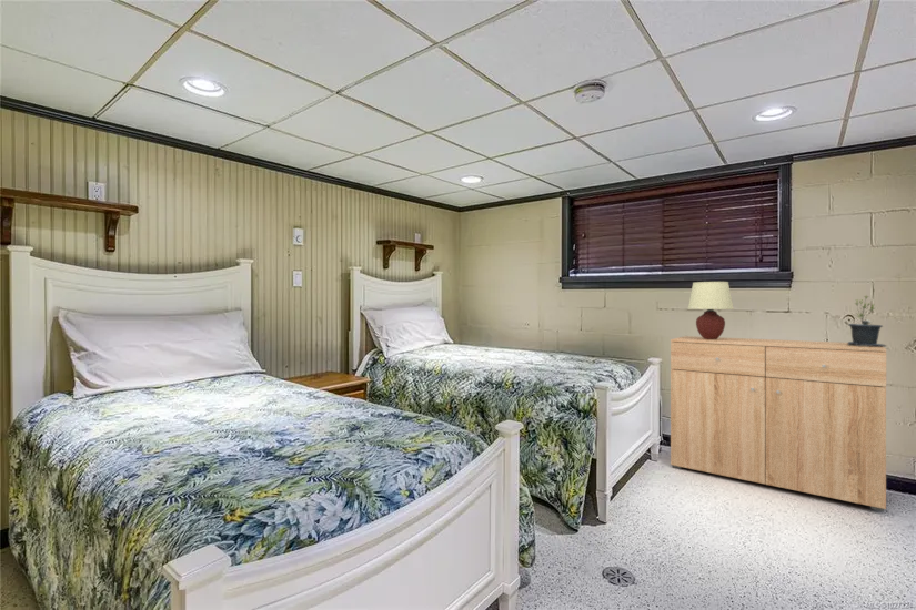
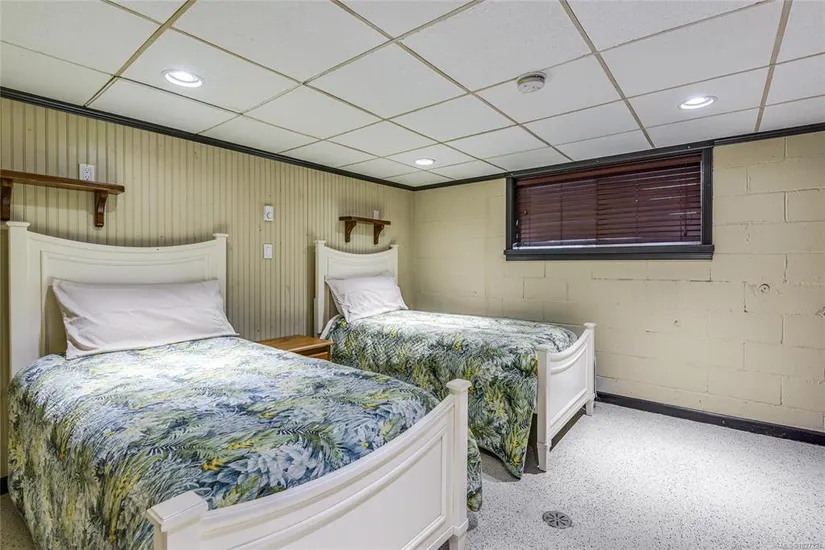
- dresser [670,335,887,512]
- potted plant [847,294,888,348]
- table lamp [687,281,735,339]
